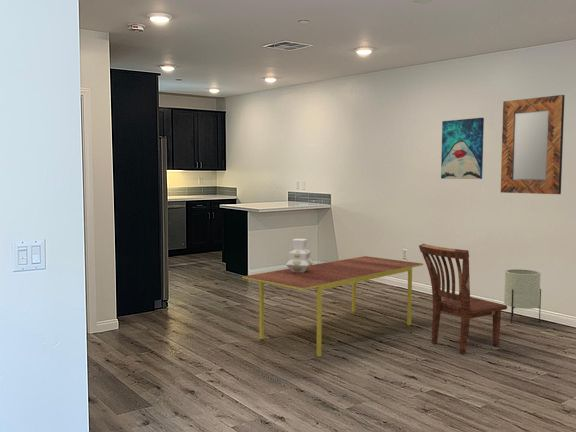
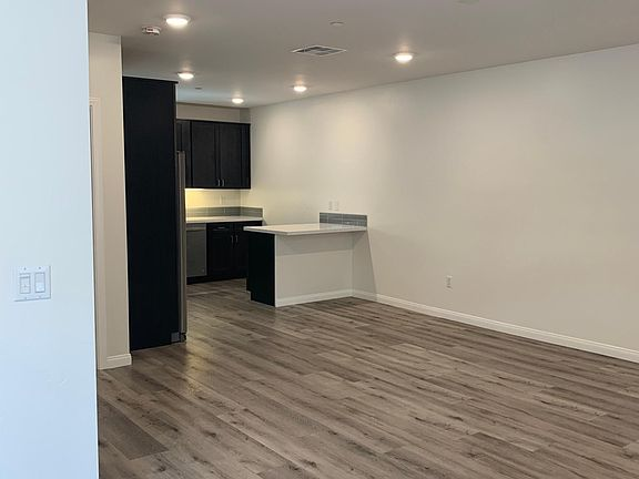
- dining chair [418,243,508,355]
- wall art [440,117,485,180]
- dining table [241,255,424,358]
- home mirror [500,94,566,195]
- vase [285,238,314,272]
- planter [503,268,542,324]
